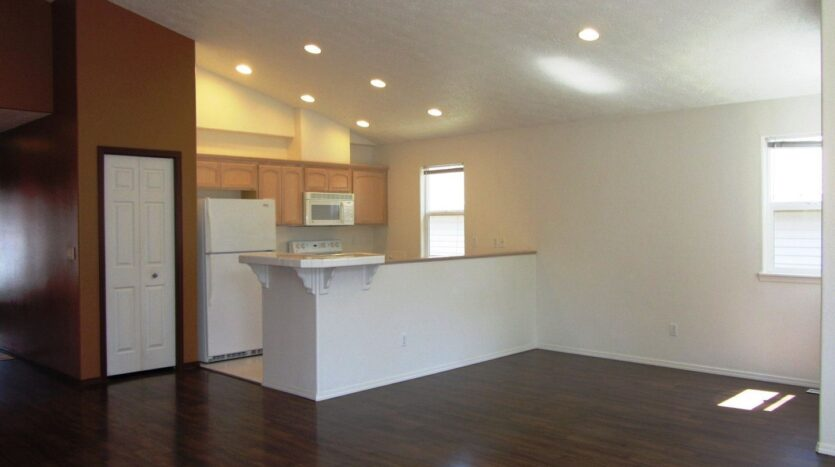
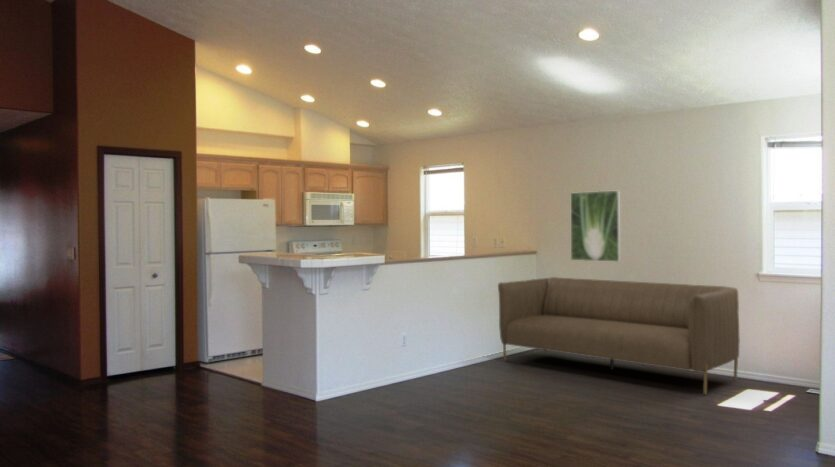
+ sofa [497,276,741,395]
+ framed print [569,189,621,263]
